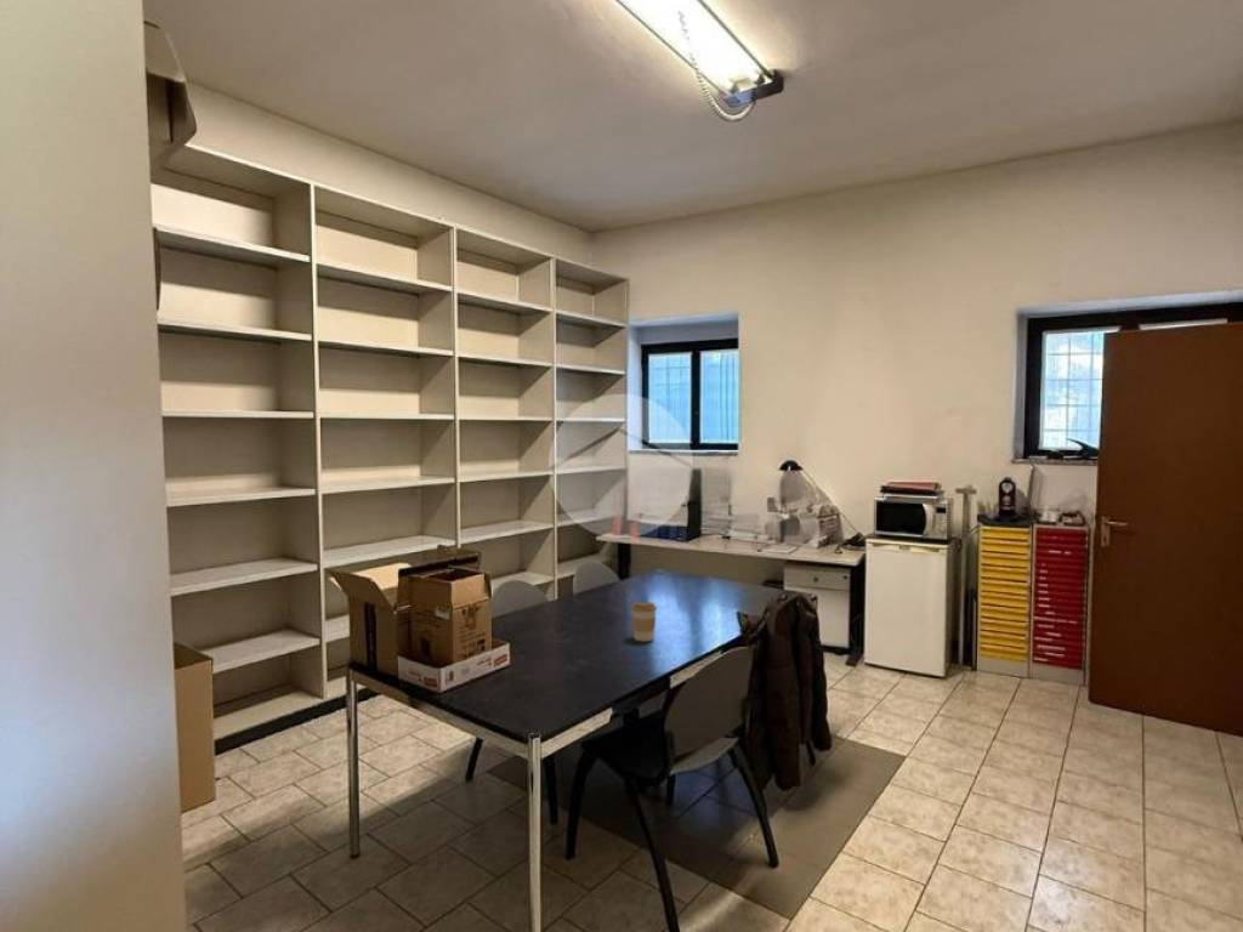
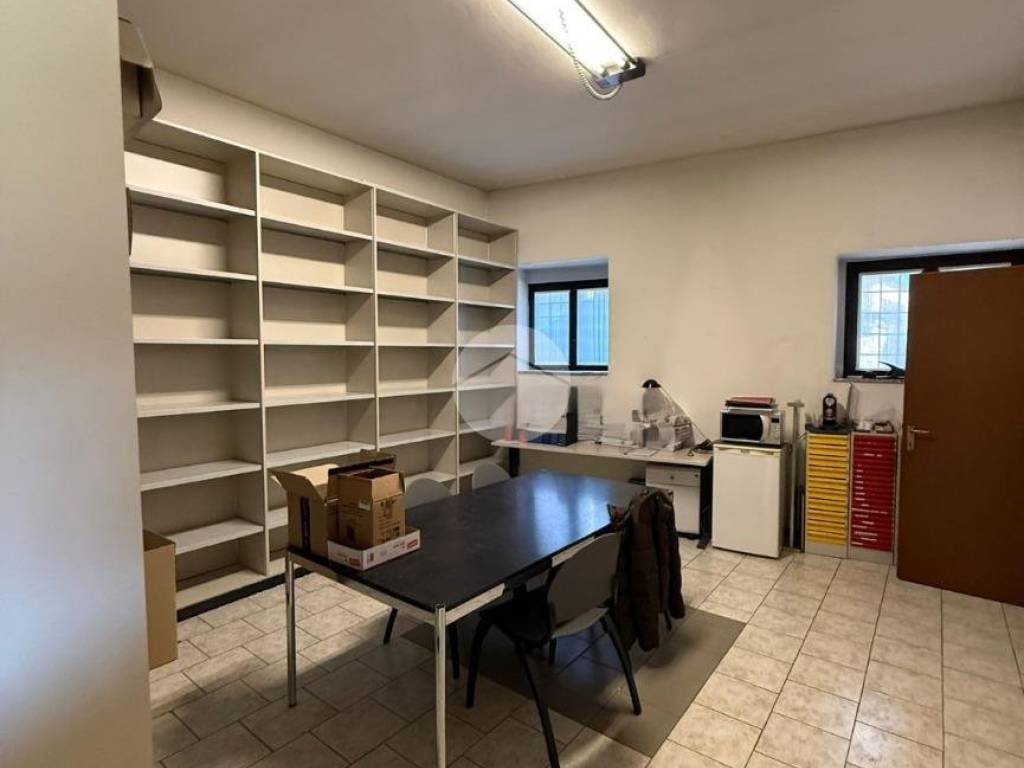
- coffee cup [630,601,658,642]
